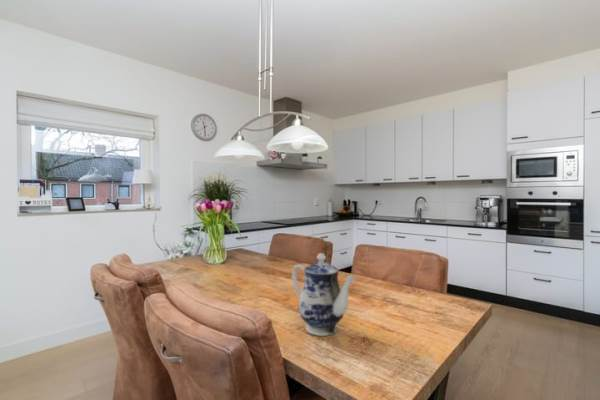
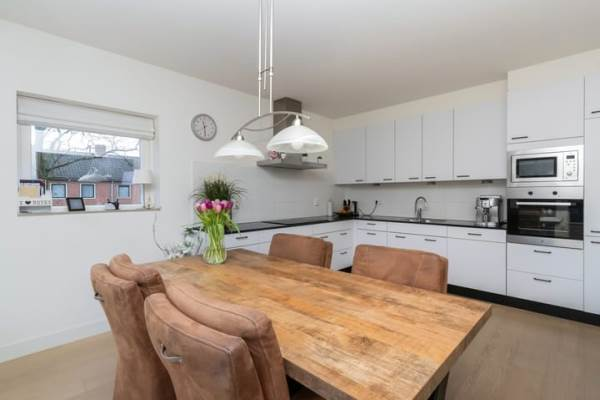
- teapot [291,252,357,337]
